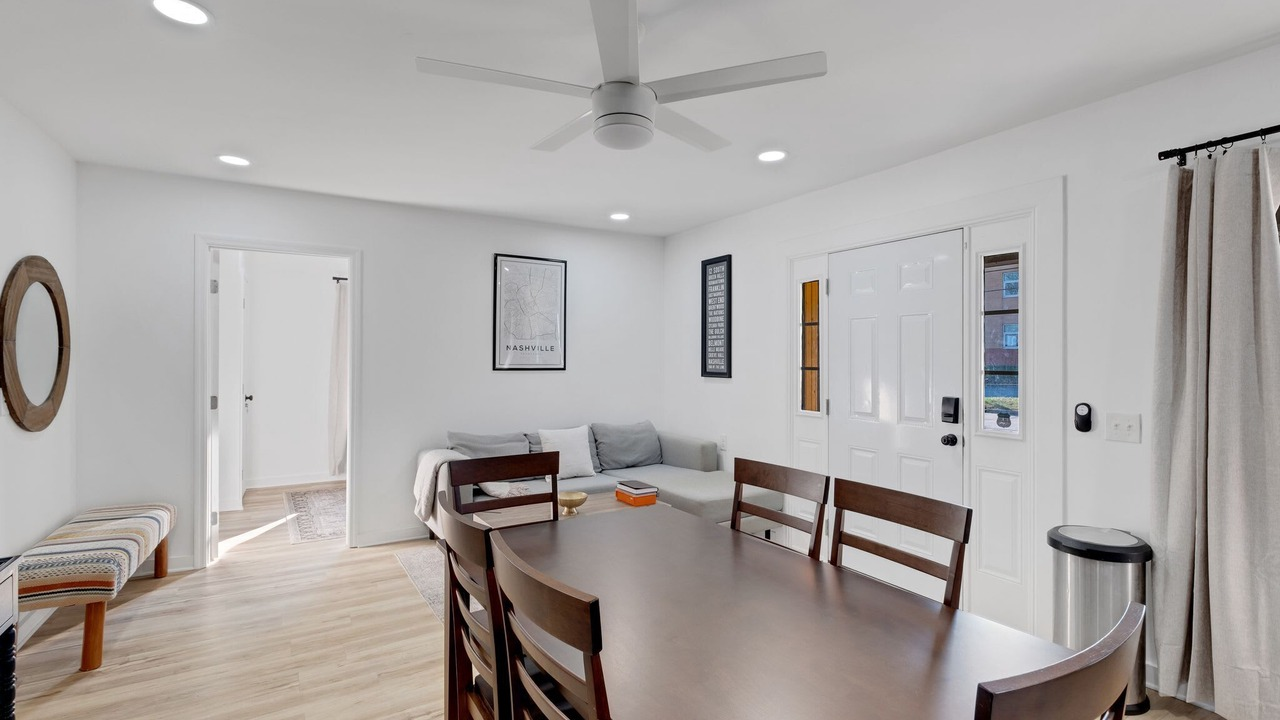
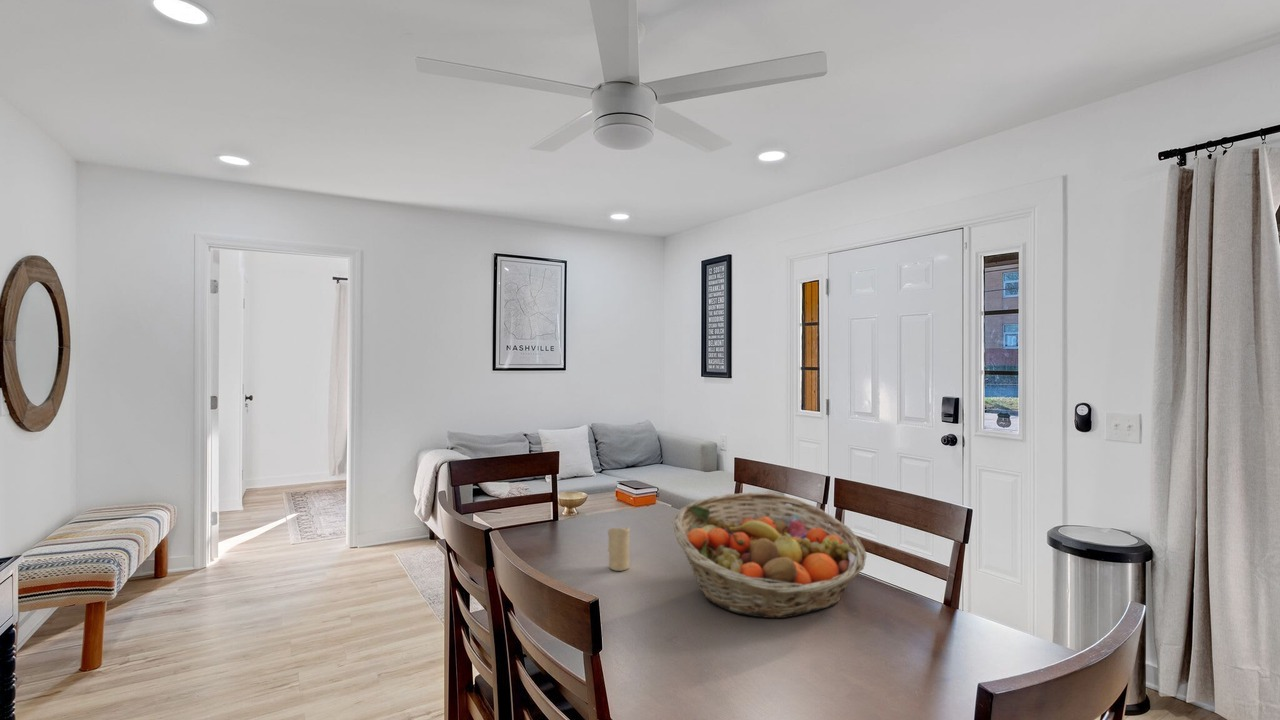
+ fruit basket [672,492,868,619]
+ candle [607,526,631,572]
